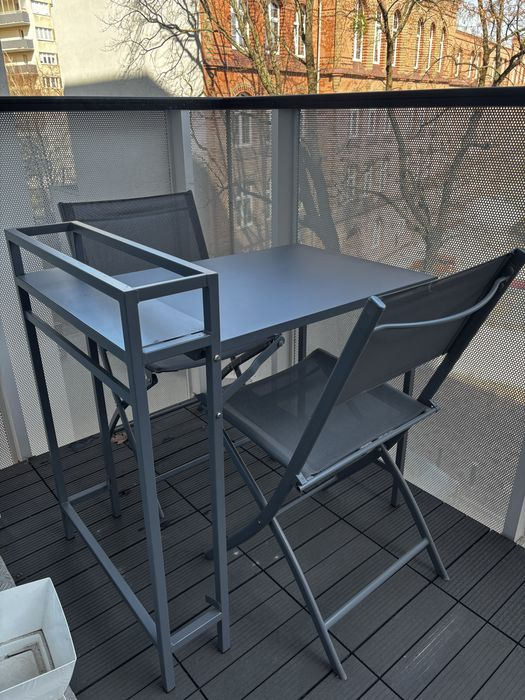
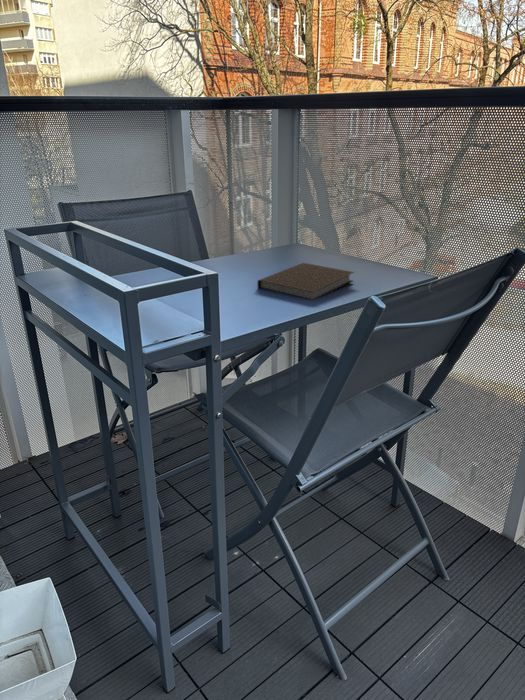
+ notebook [257,262,355,301]
